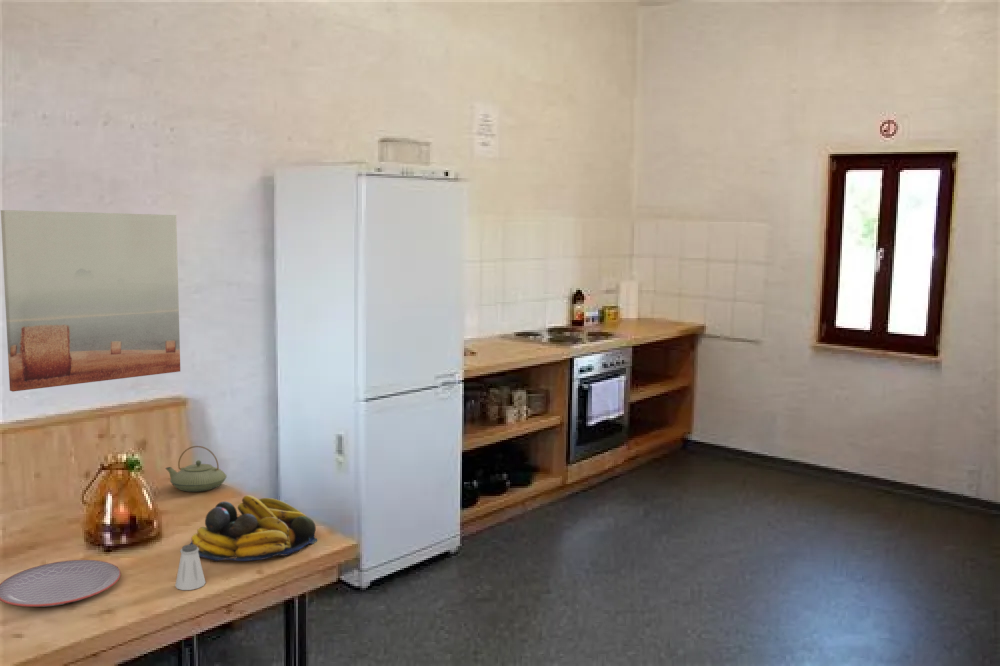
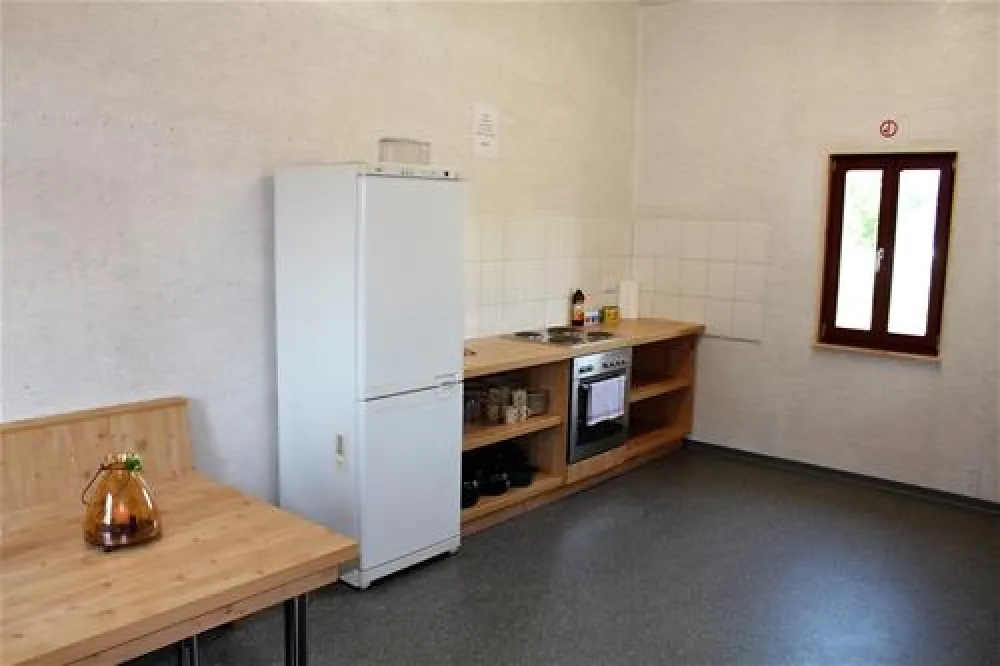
- fruit bowl [189,494,319,562]
- teapot [165,445,228,493]
- saltshaker [174,543,207,591]
- wall art [0,209,181,393]
- plate [0,559,122,608]
